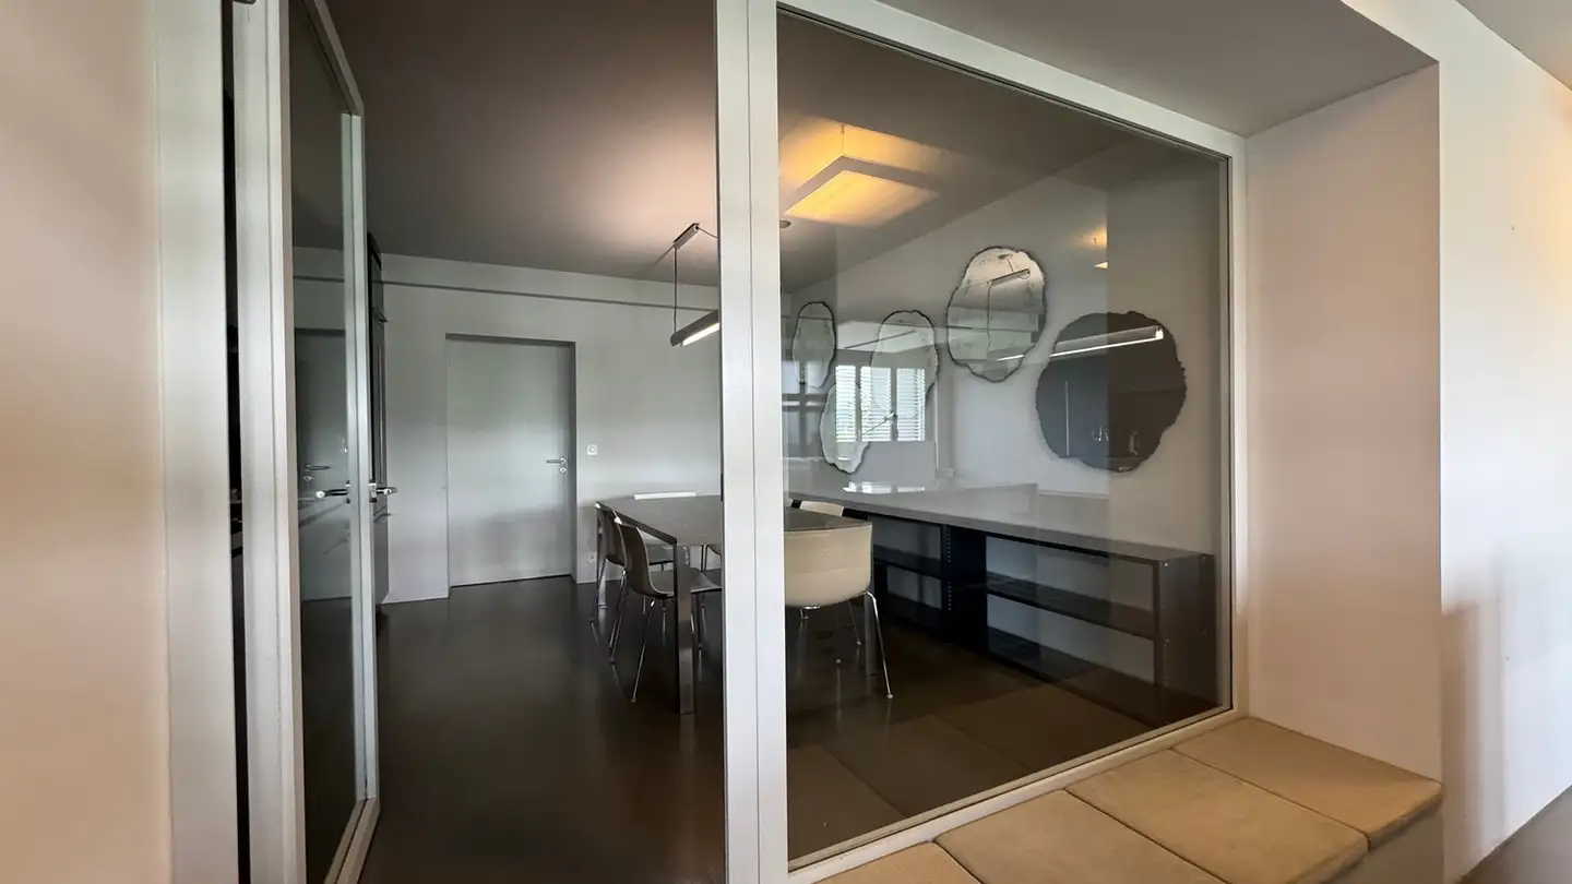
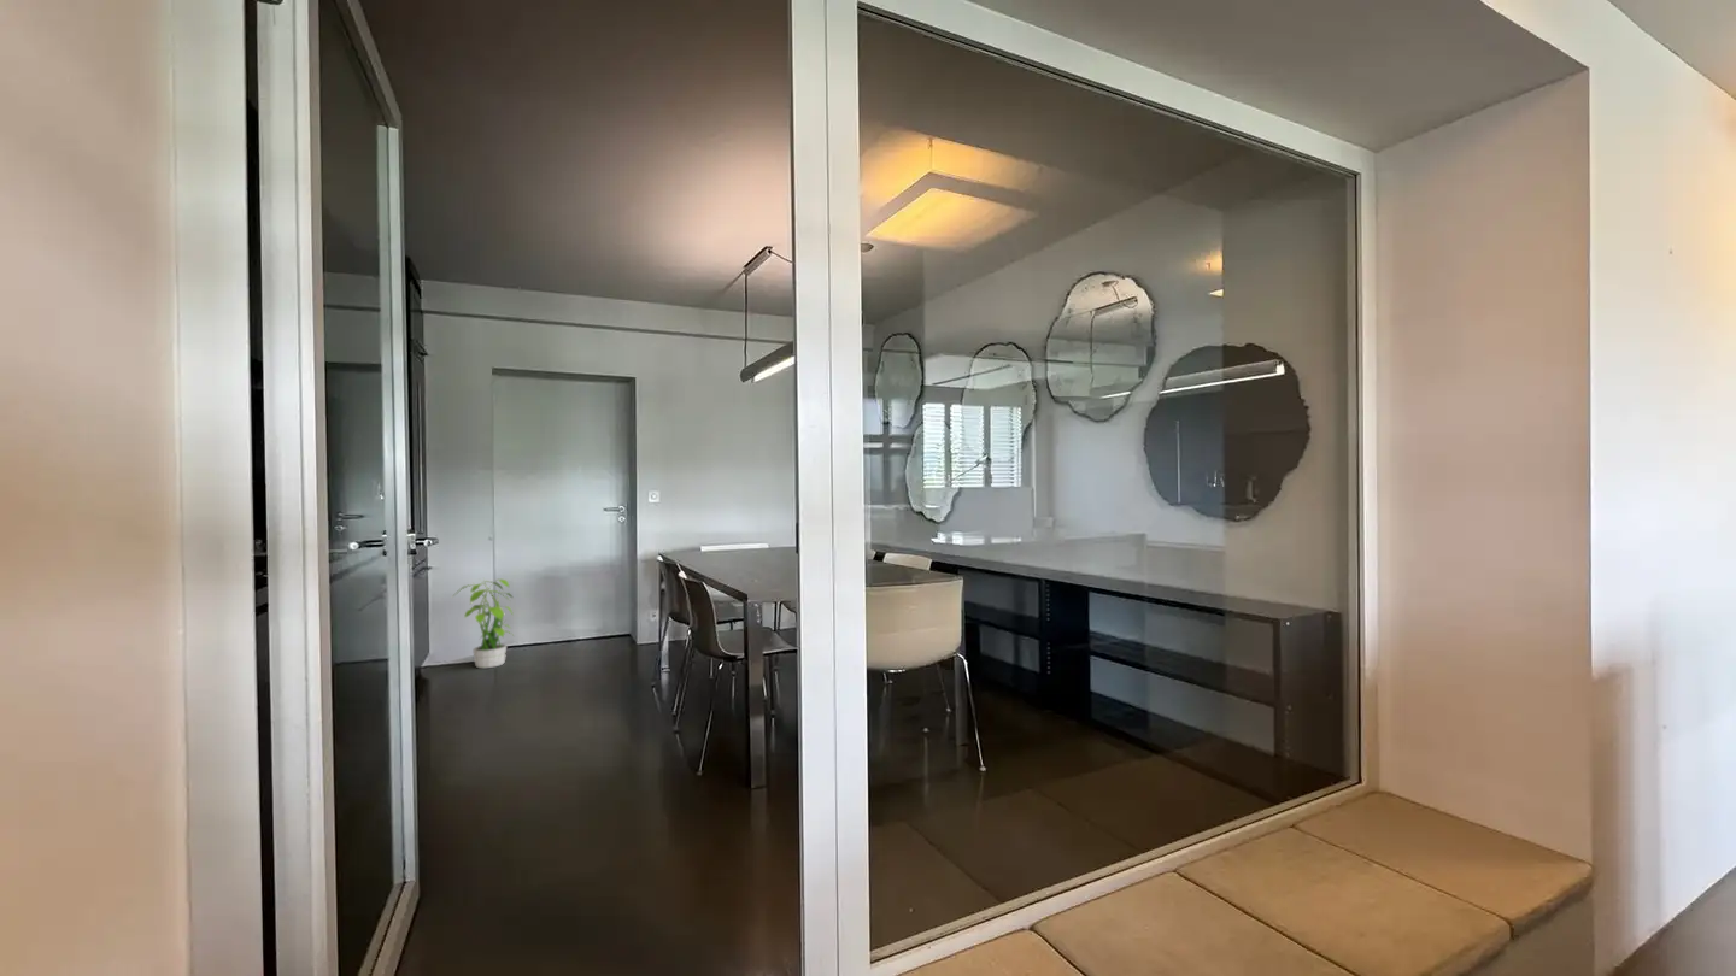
+ potted plant [450,577,516,669]
